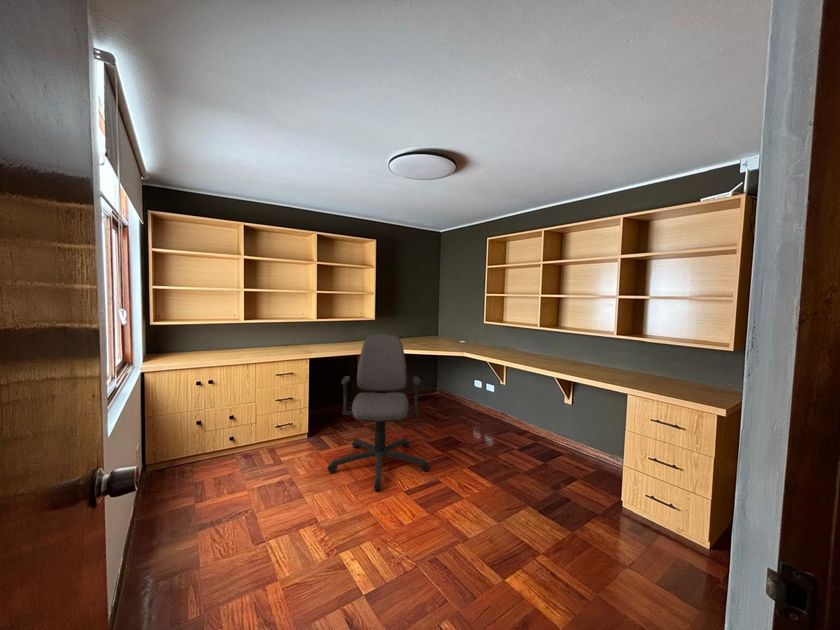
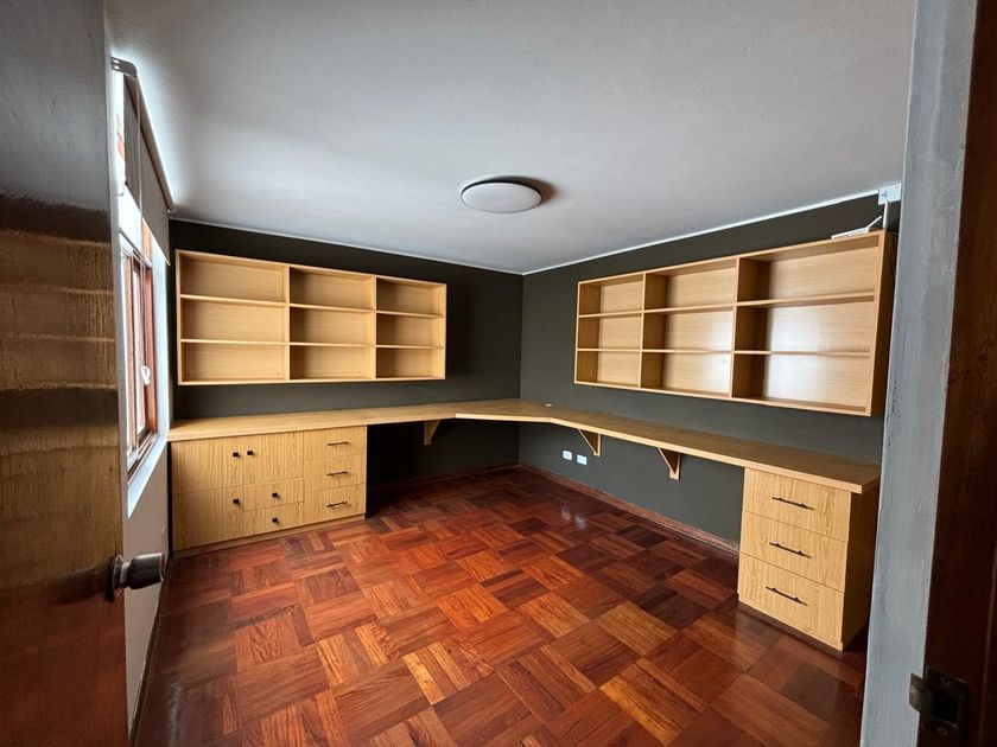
- office chair [326,333,431,491]
